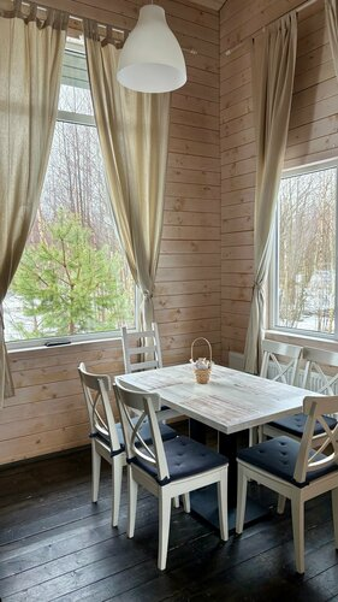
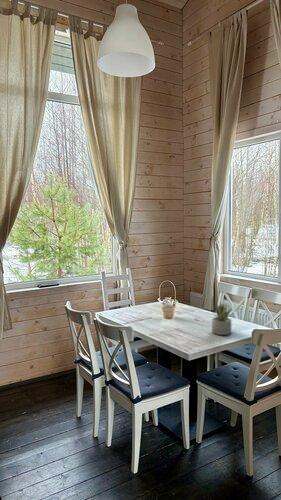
+ succulent plant [211,300,233,336]
